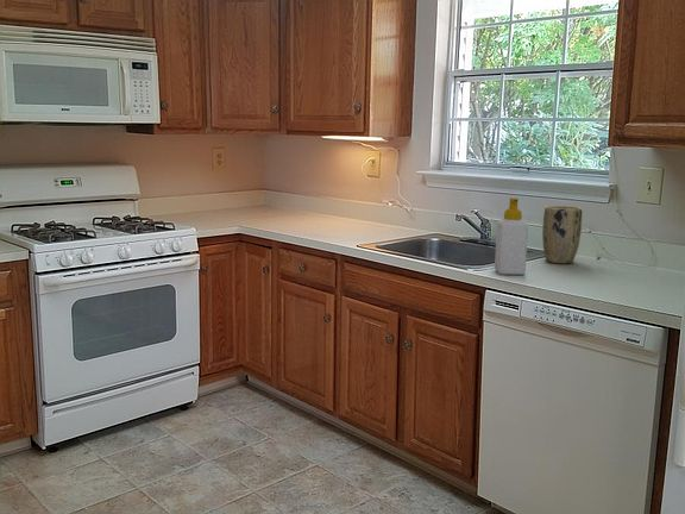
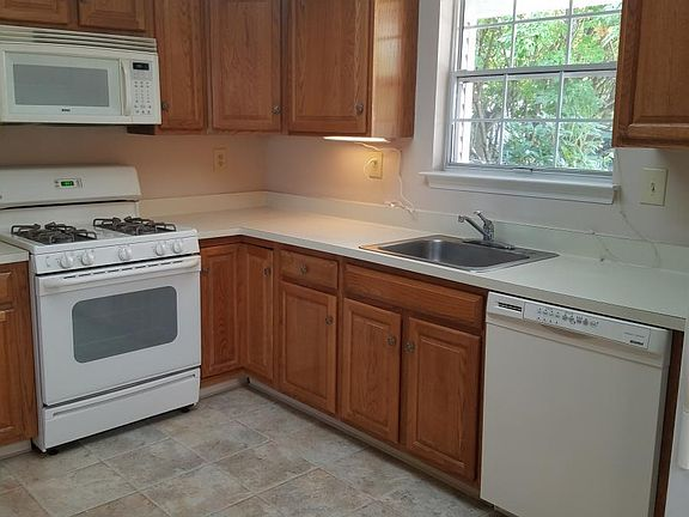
- plant pot [541,205,583,264]
- soap bottle [494,196,529,276]
